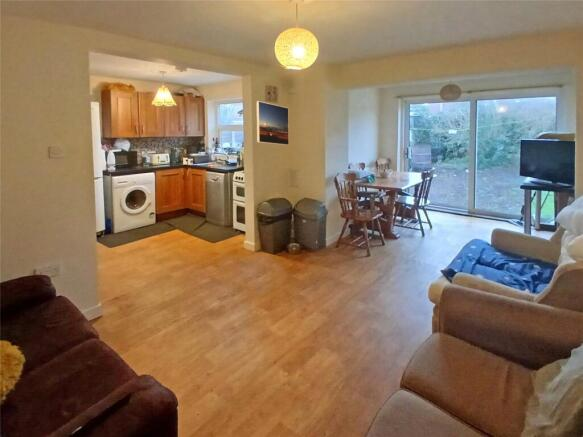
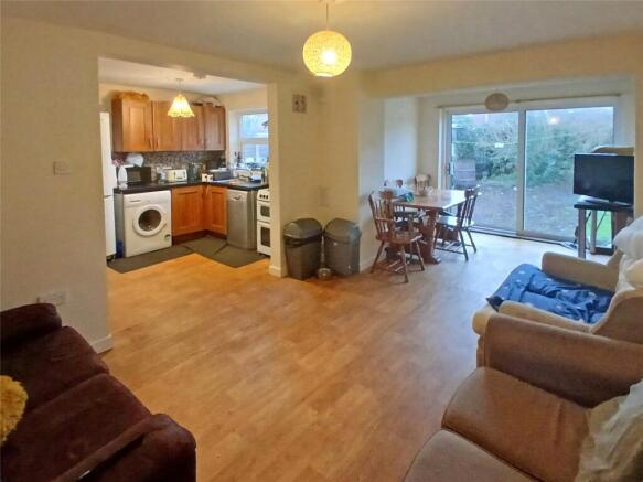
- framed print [255,100,290,146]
